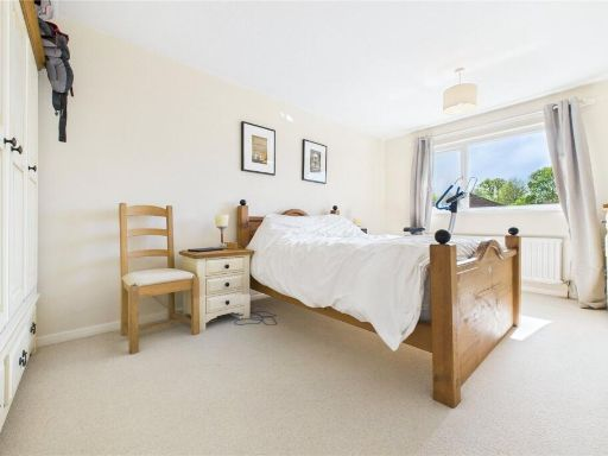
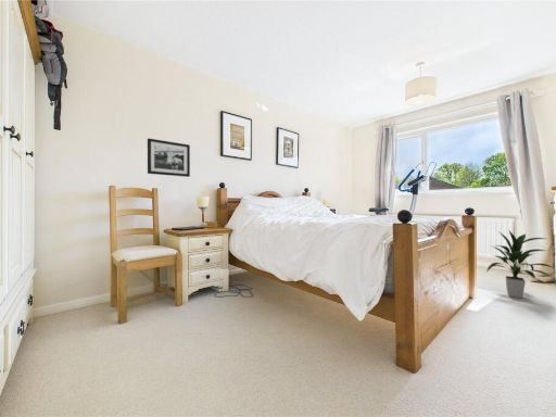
+ picture frame [147,137,191,178]
+ indoor plant [485,229,555,299]
